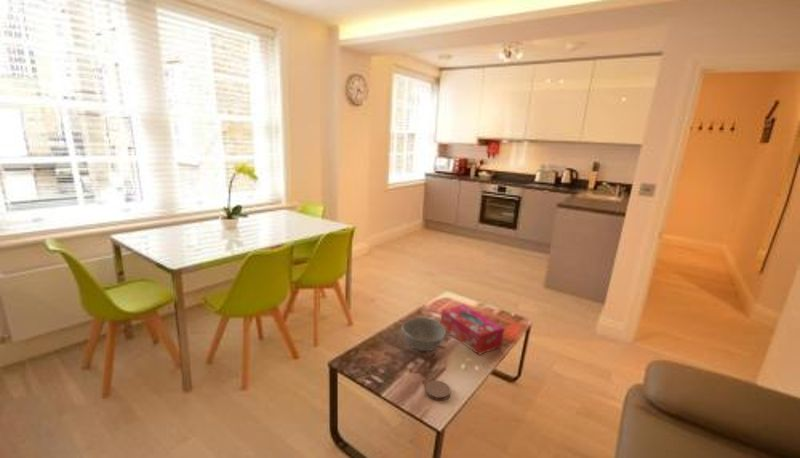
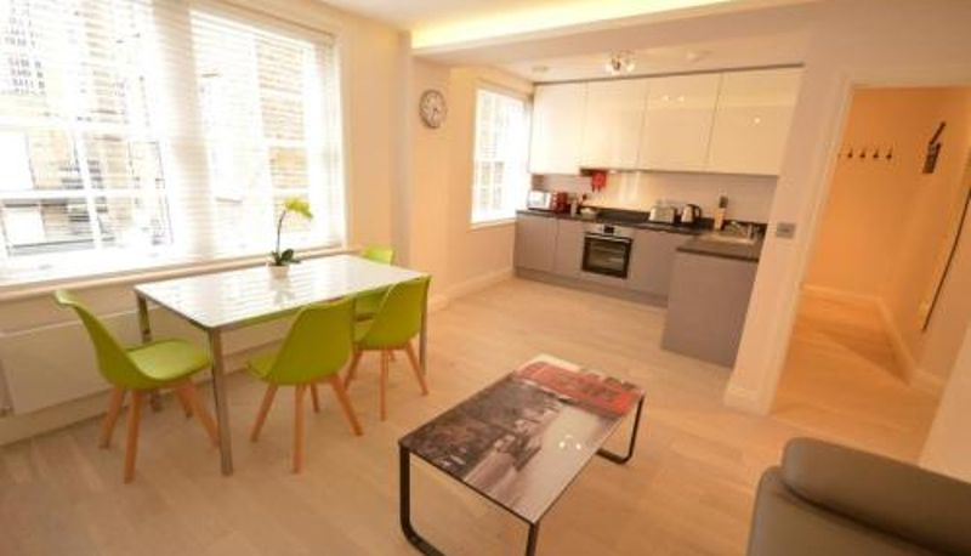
- coaster [424,379,451,401]
- bowl [400,316,447,352]
- tissue box [440,303,505,356]
